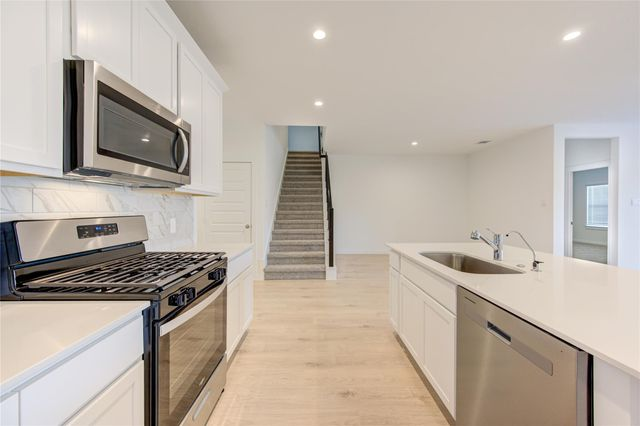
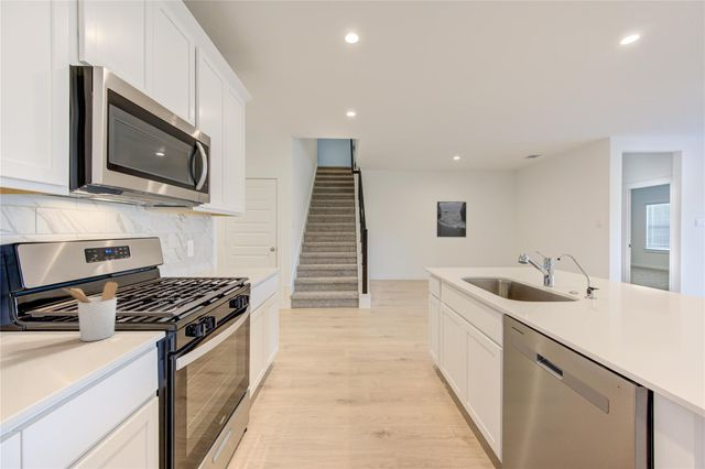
+ utensil holder [62,281,119,342]
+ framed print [436,200,467,238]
